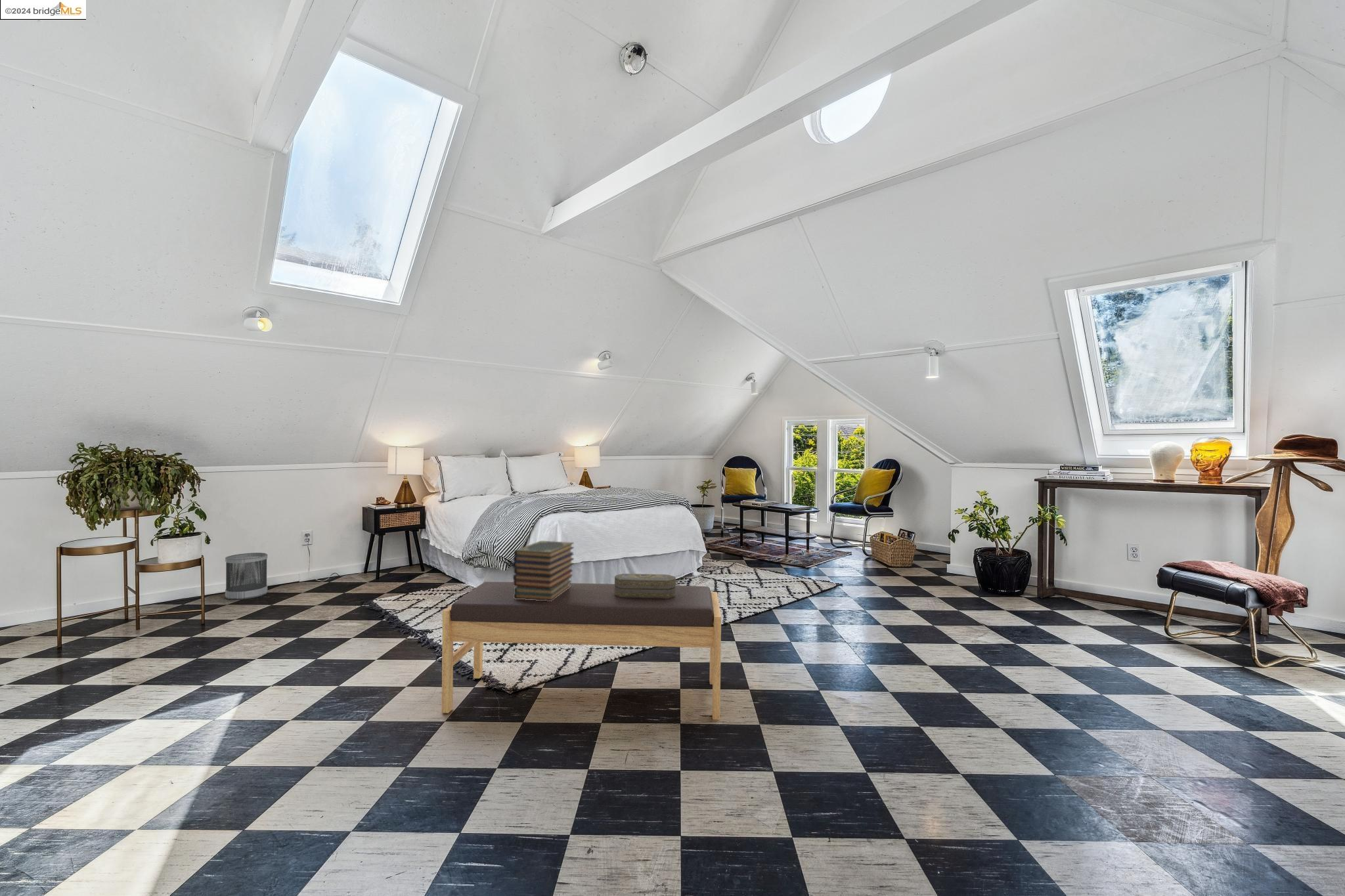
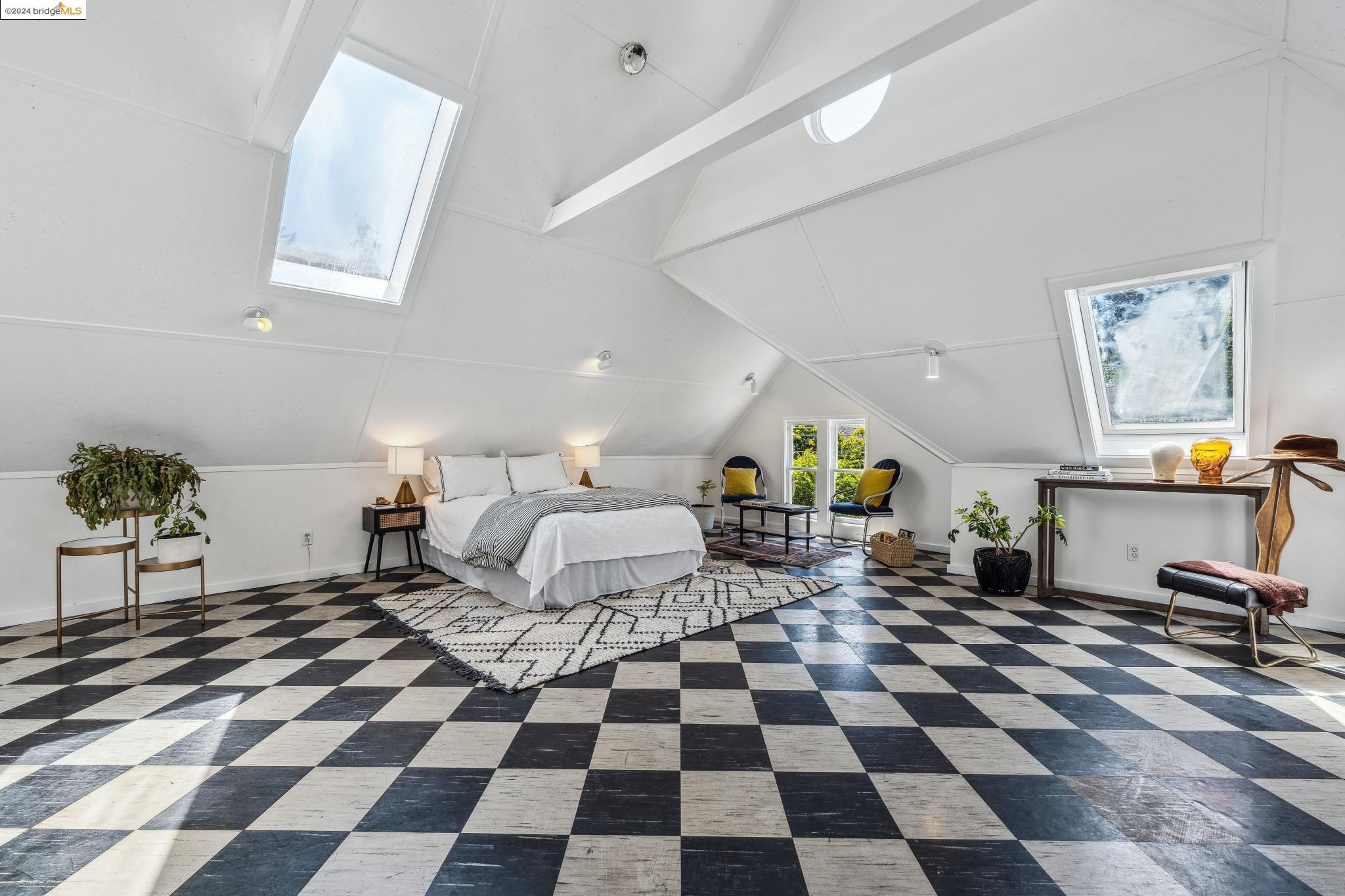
- bench [441,581,722,721]
- book stack [512,540,575,601]
- decorative box [614,573,676,599]
- wastebasket [225,552,268,600]
